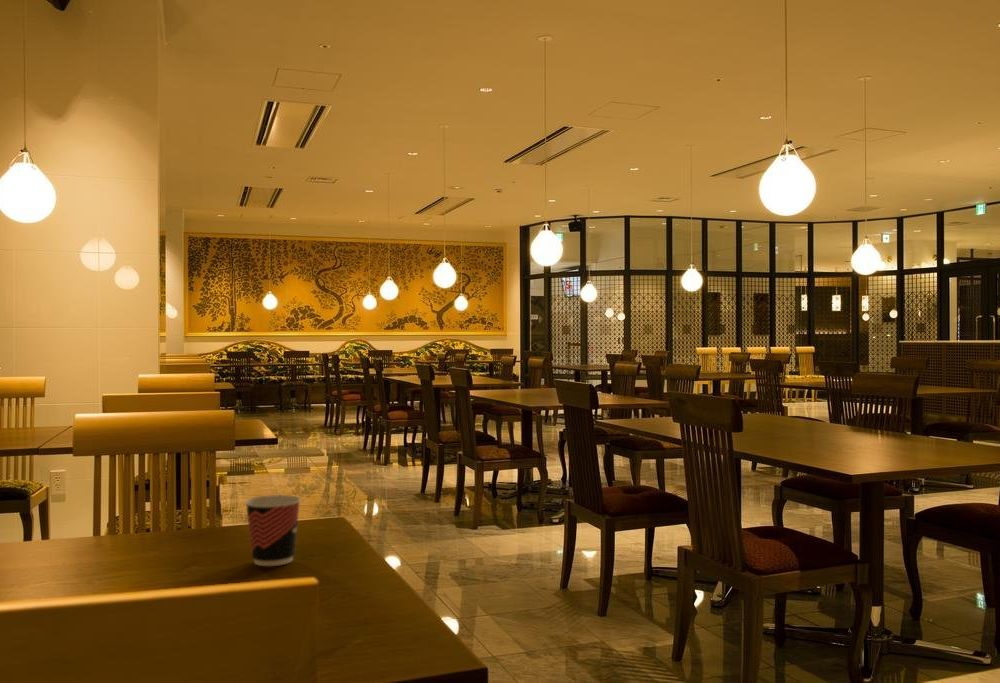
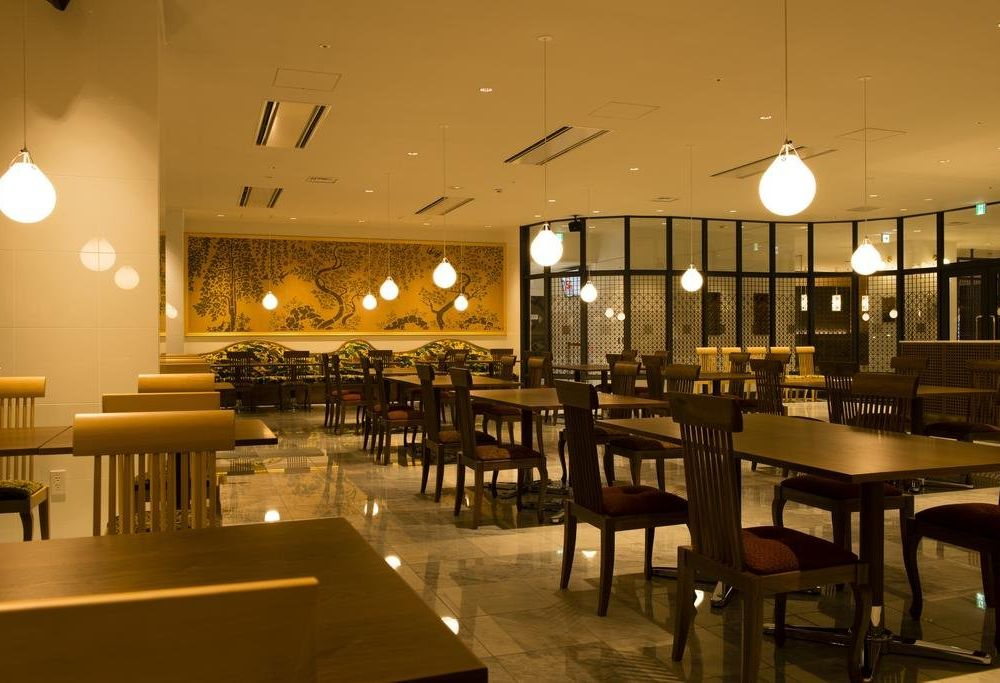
- cup [244,494,302,567]
